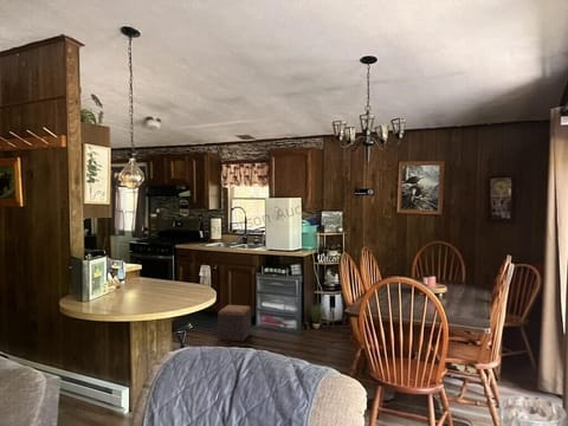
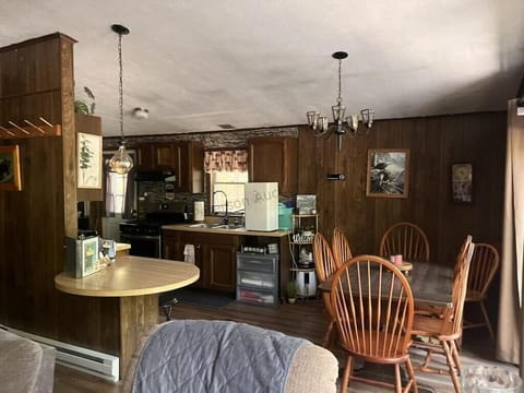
- footstool [217,304,252,343]
